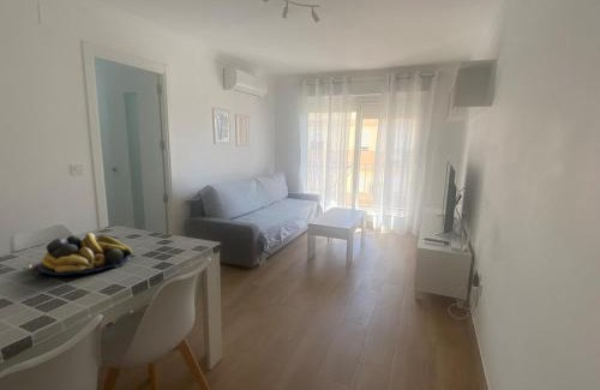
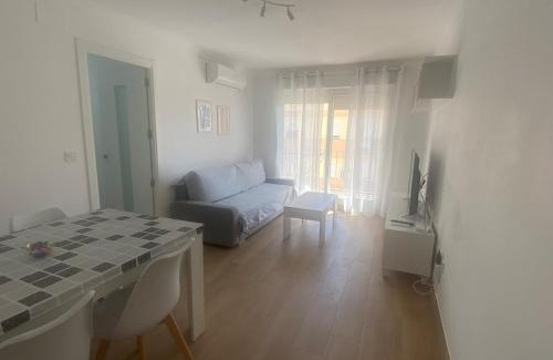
- fruit bowl [38,232,133,276]
